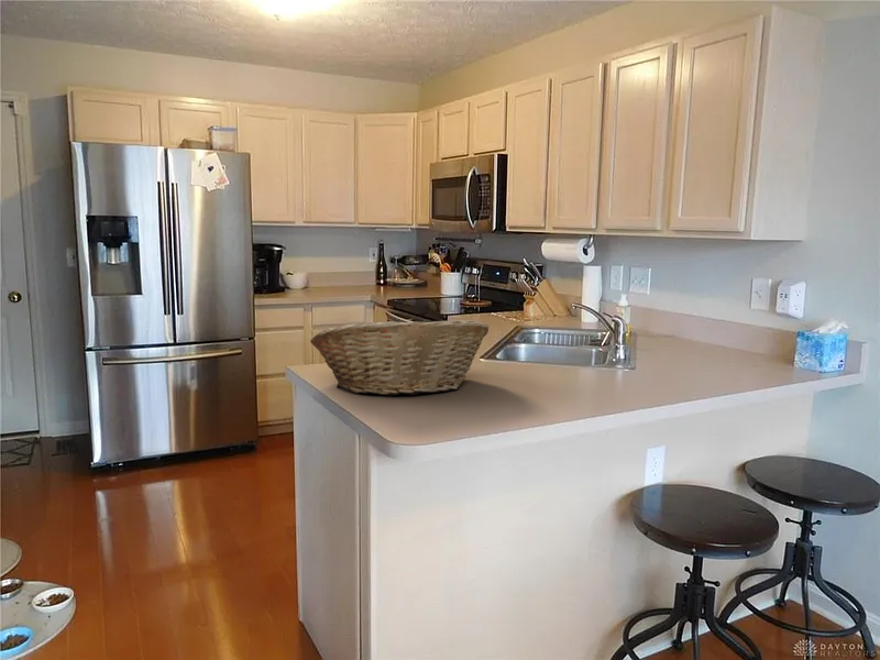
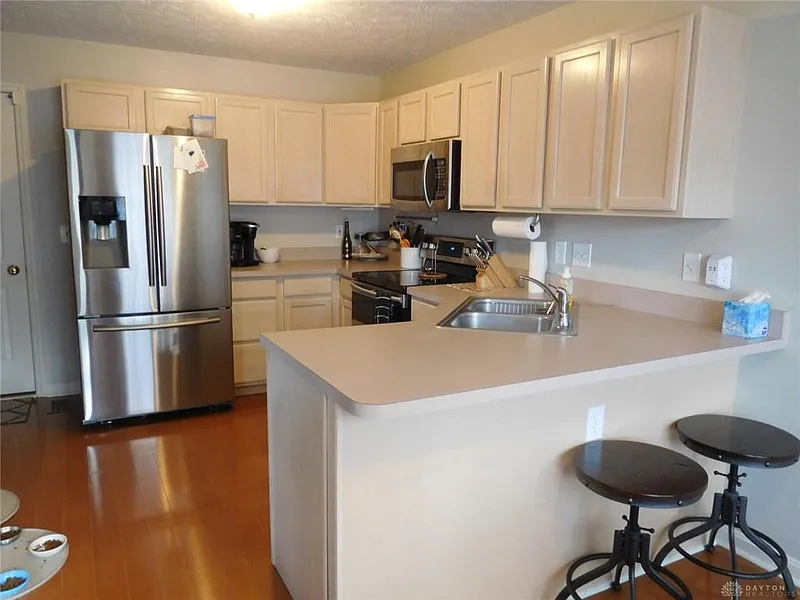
- fruit basket [309,319,490,396]
